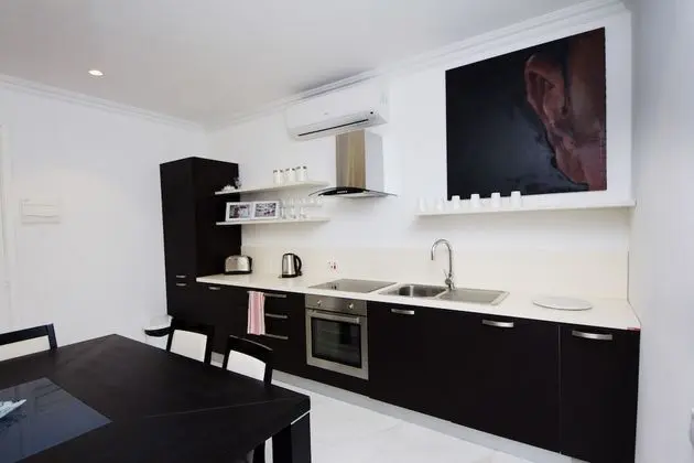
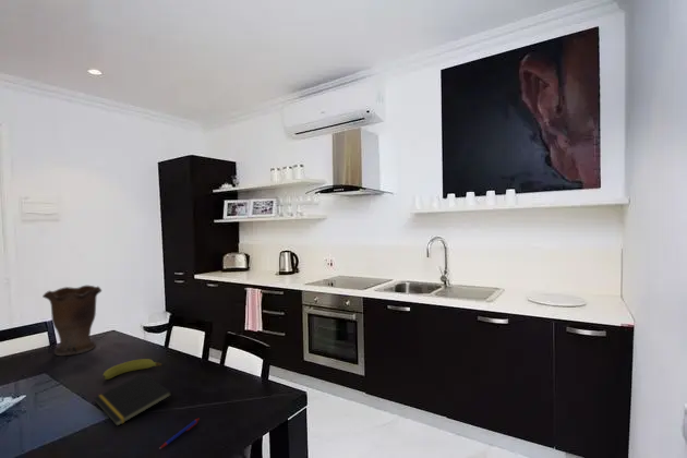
+ vase [41,285,103,357]
+ pen [158,418,201,450]
+ fruit [101,358,162,381]
+ notepad [93,372,172,427]
